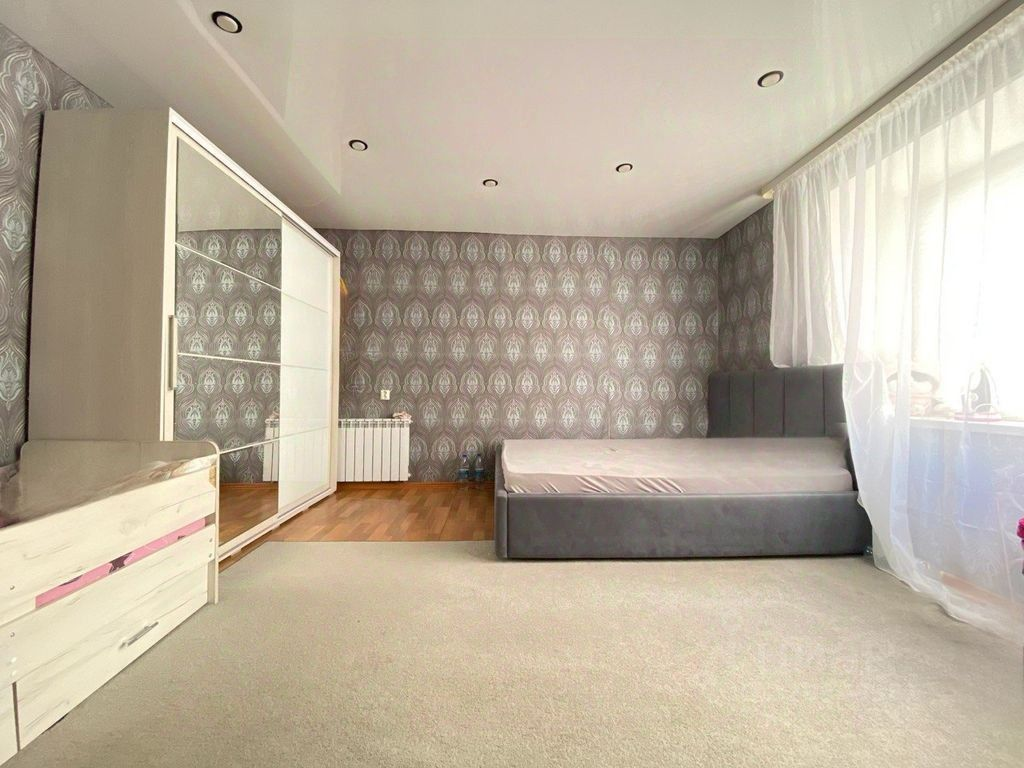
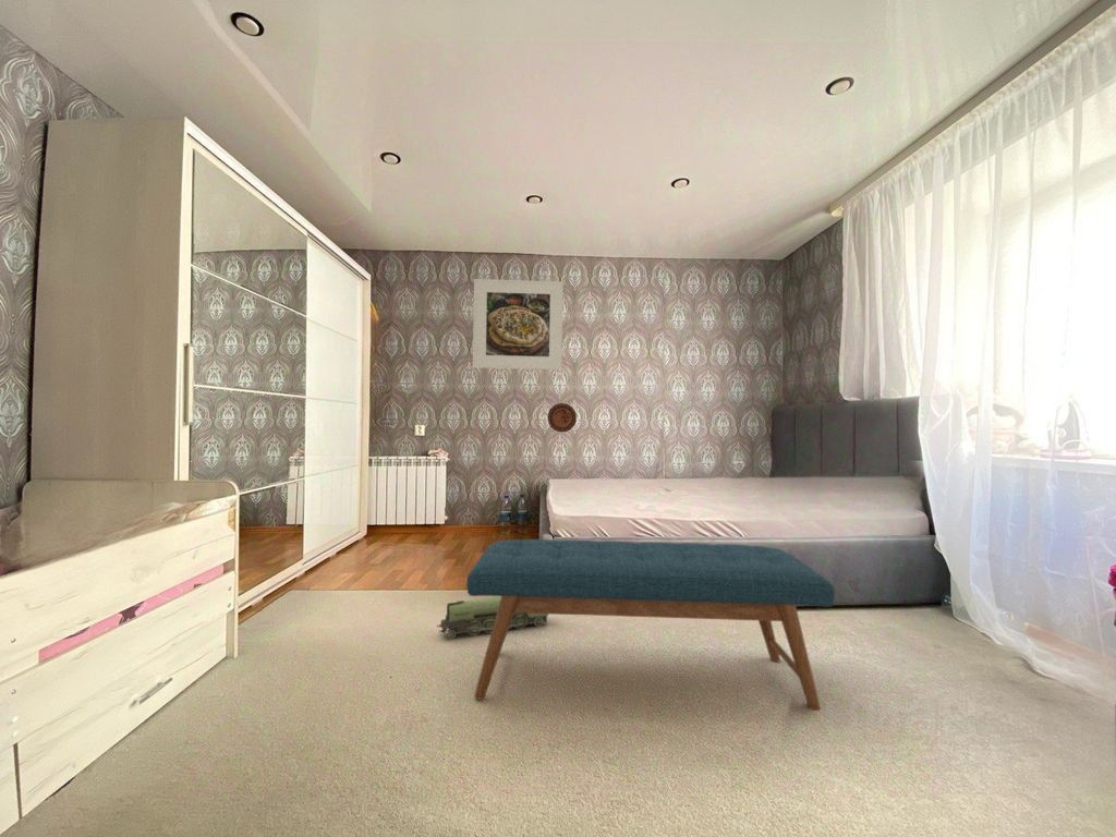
+ bench [465,538,836,711]
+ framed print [472,278,565,371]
+ toy train [436,596,549,640]
+ decorative plate [547,402,578,433]
